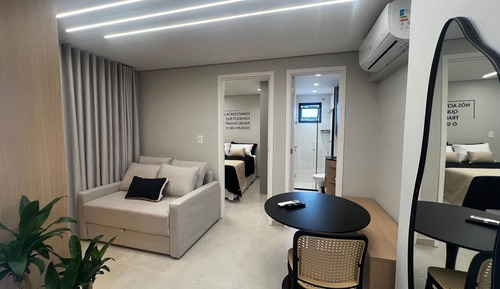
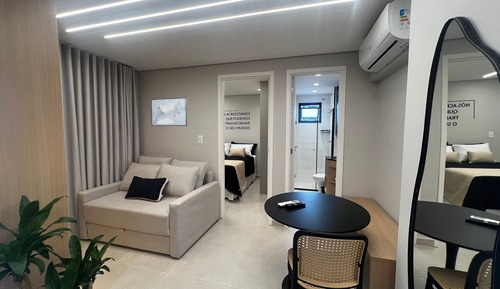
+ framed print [150,97,188,127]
